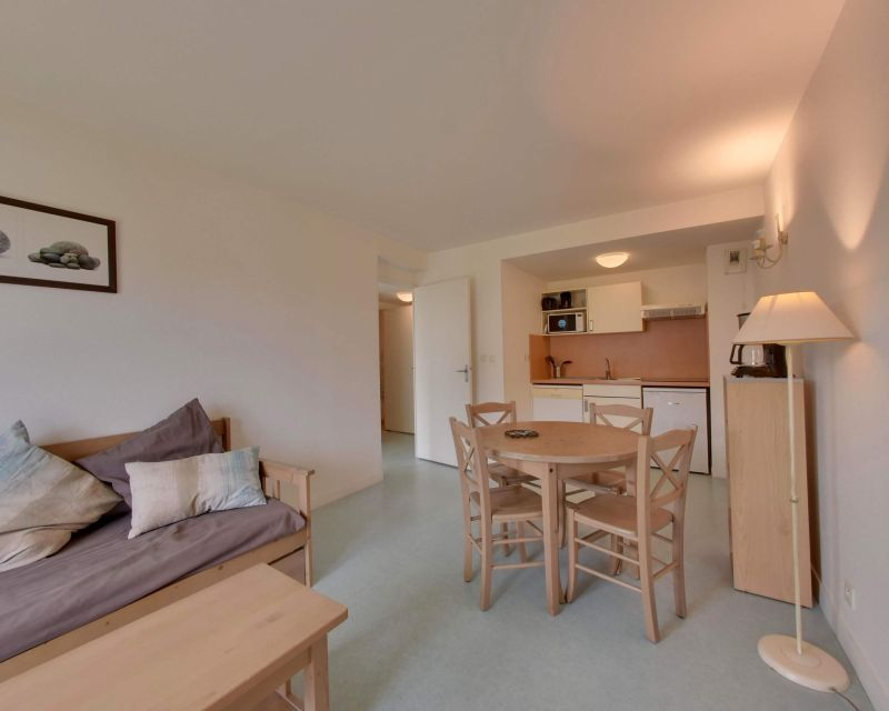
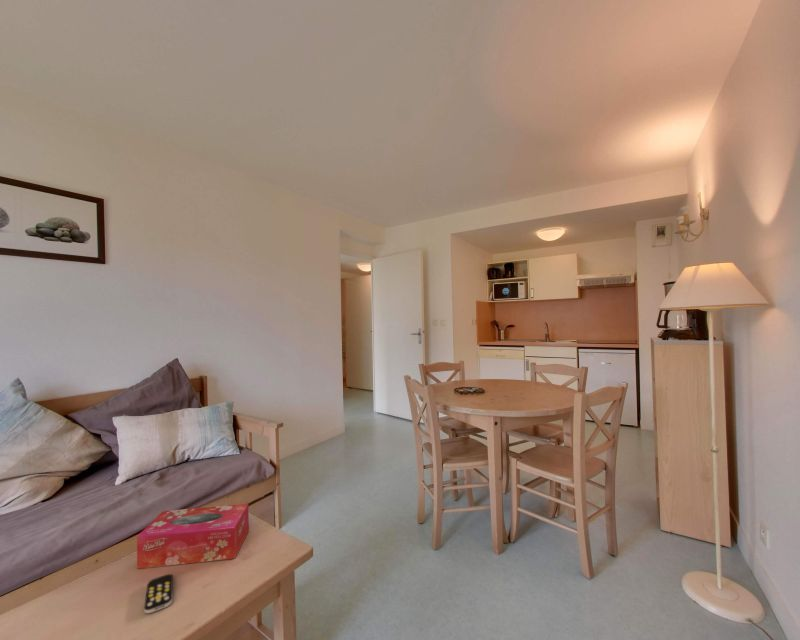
+ remote control [143,573,174,614]
+ tissue box [136,503,250,570]
